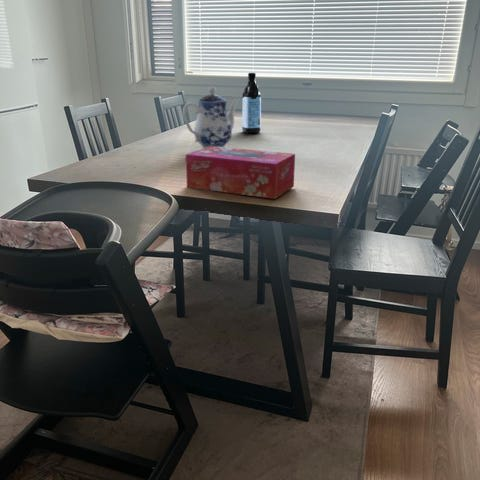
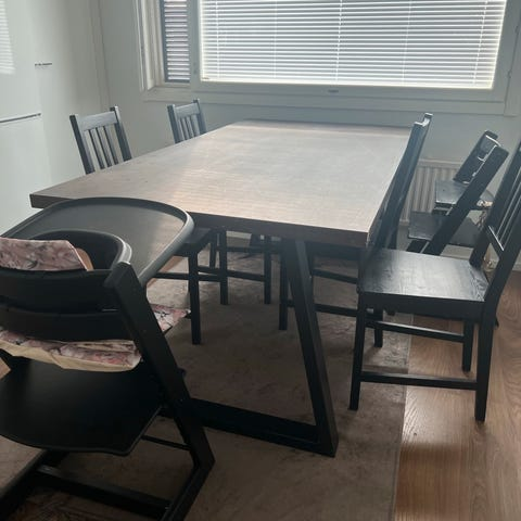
- teapot [182,85,241,149]
- water bottle [241,72,262,134]
- tissue box [185,146,296,200]
